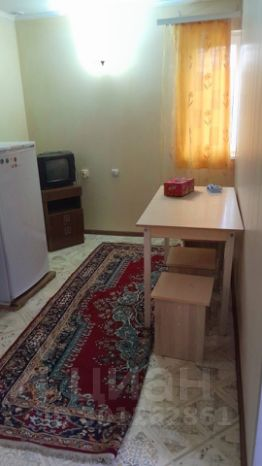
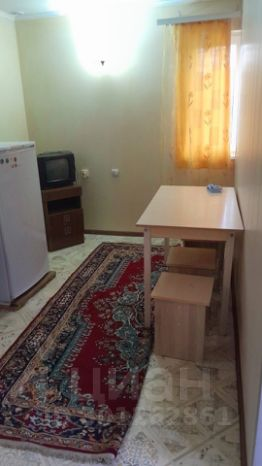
- tissue box [163,177,195,197]
